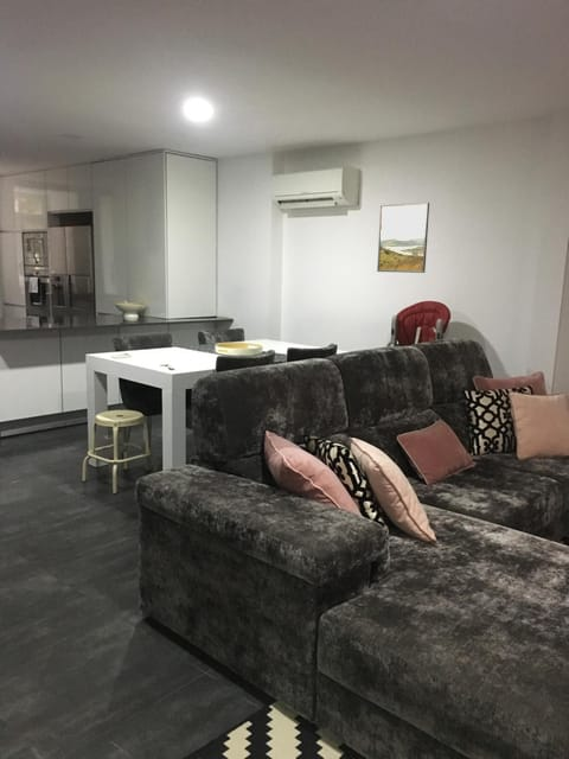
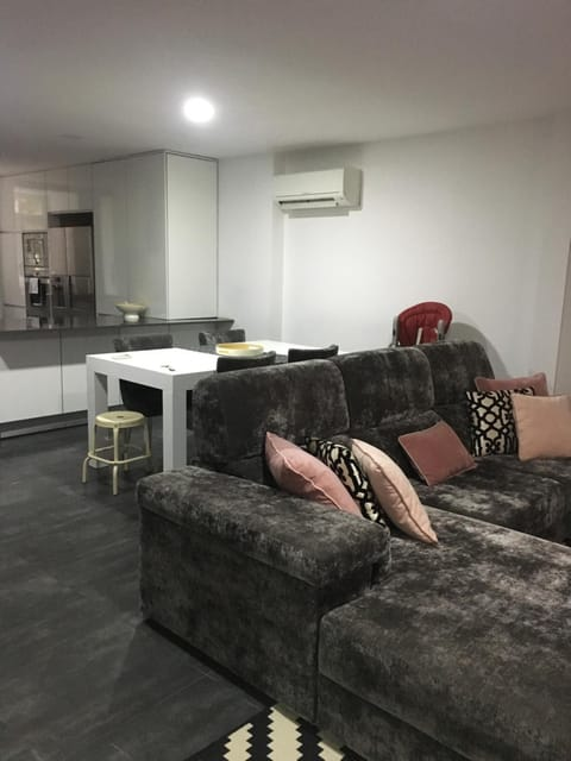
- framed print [376,202,430,274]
